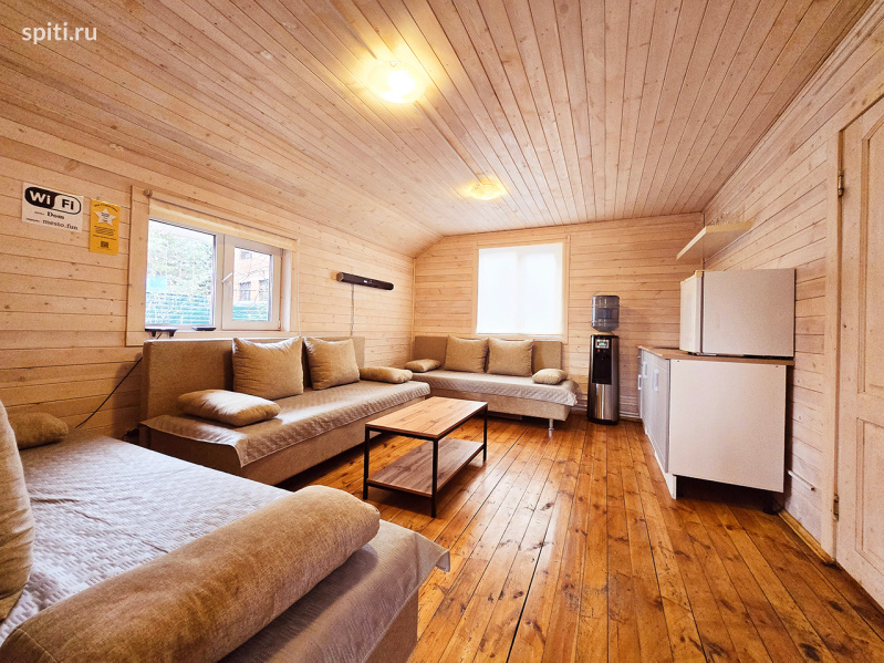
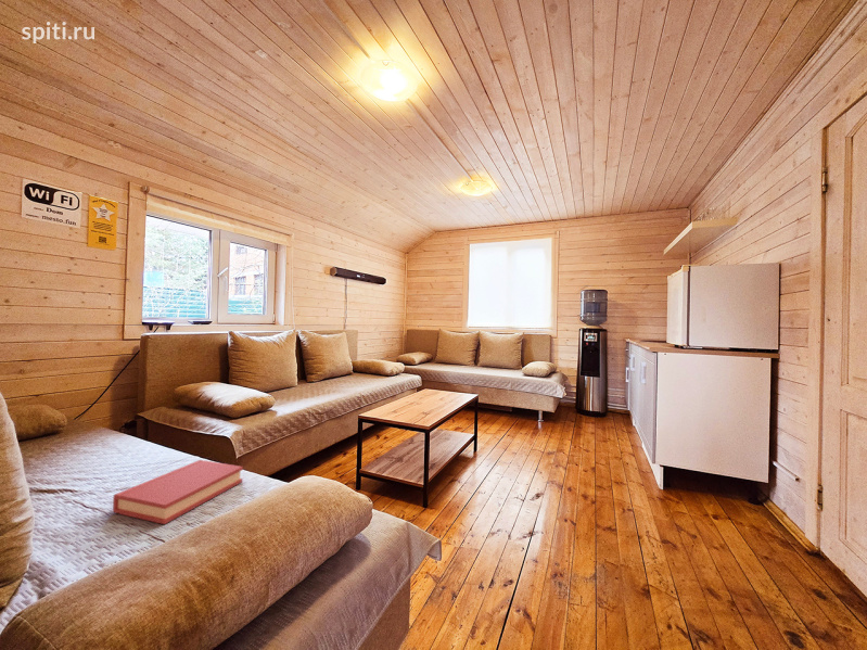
+ hardback book [112,459,244,525]
